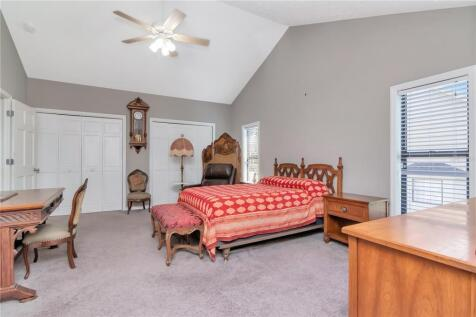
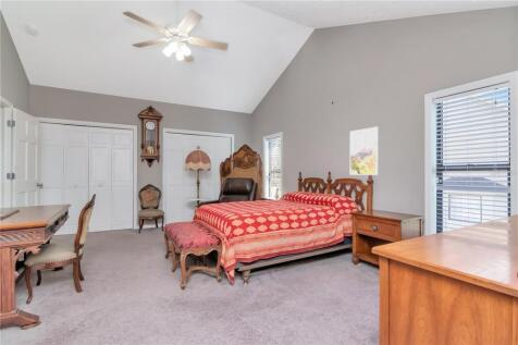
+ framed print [349,126,379,176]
